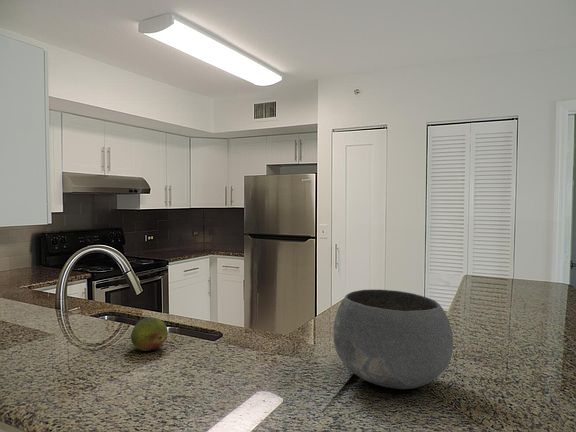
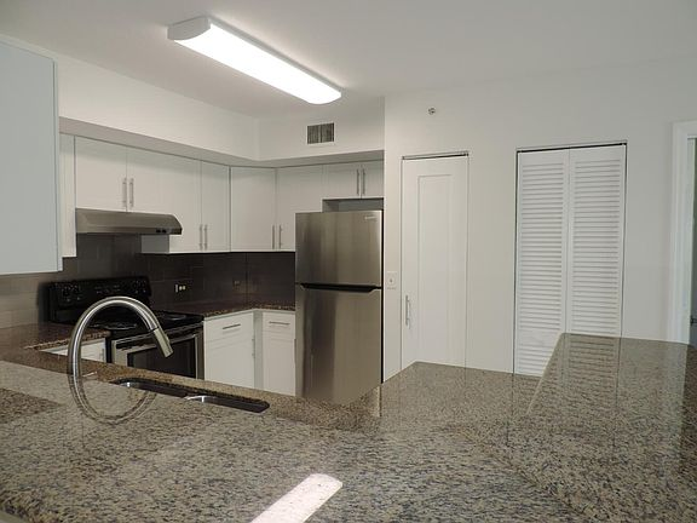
- fruit [130,316,169,352]
- bowl [332,289,454,390]
